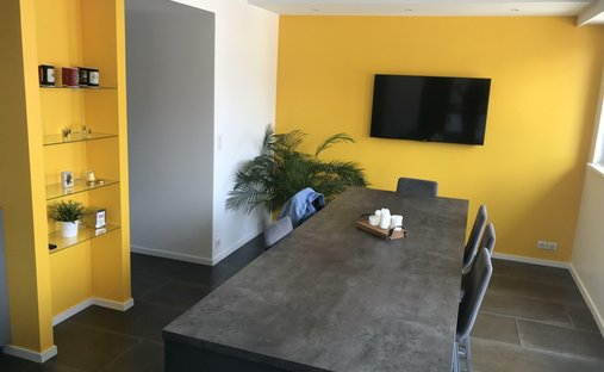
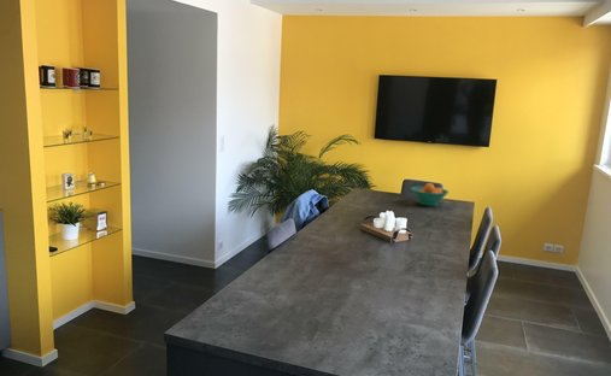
+ fruit bowl [410,182,450,207]
